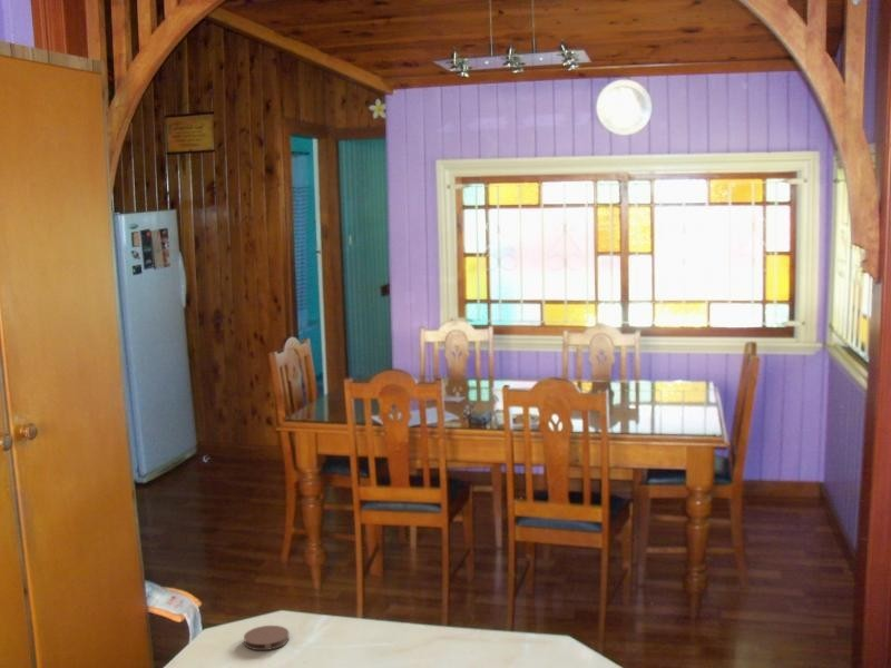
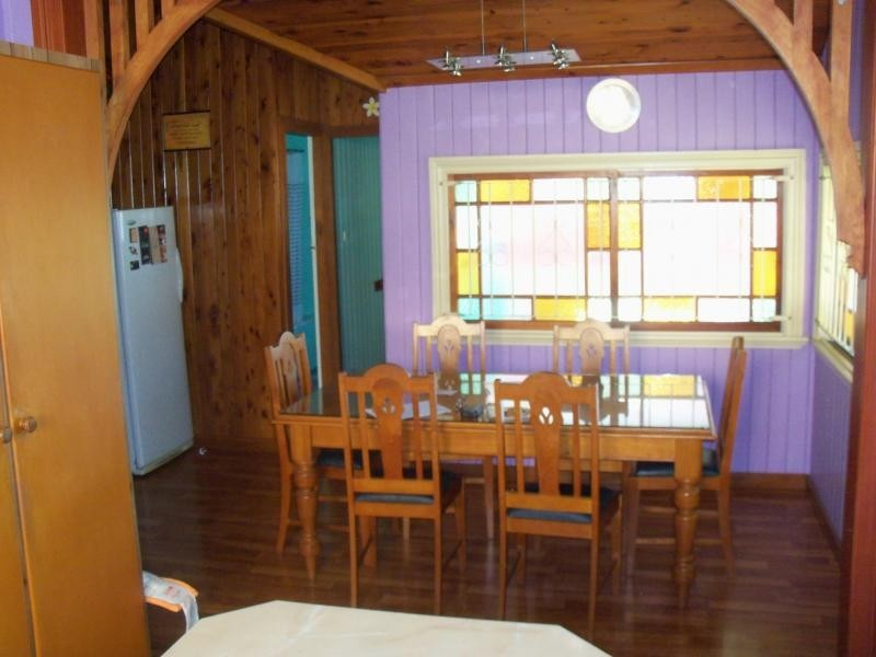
- coaster [243,625,291,651]
